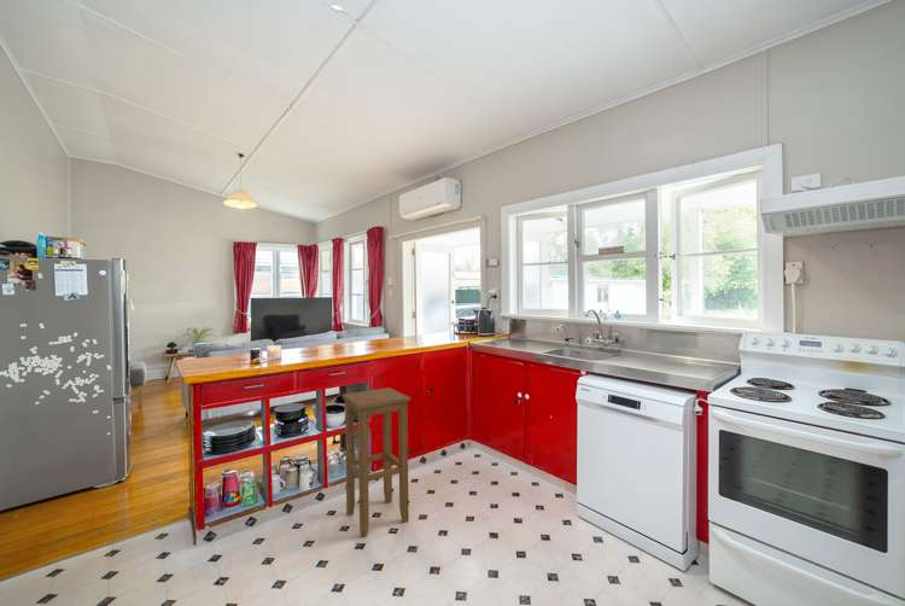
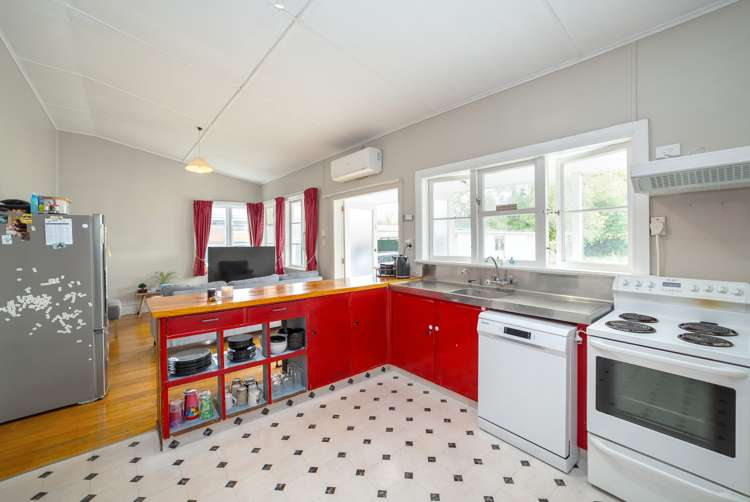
- stool [341,386,411,538]
